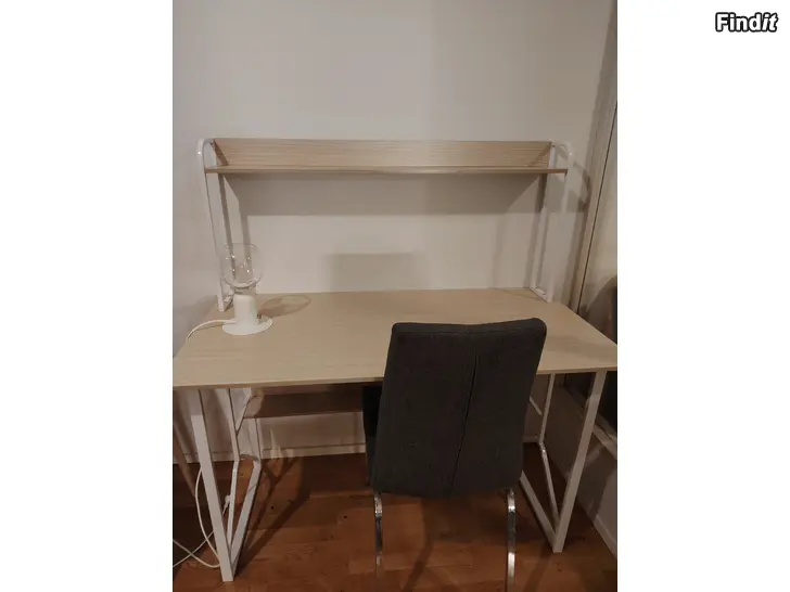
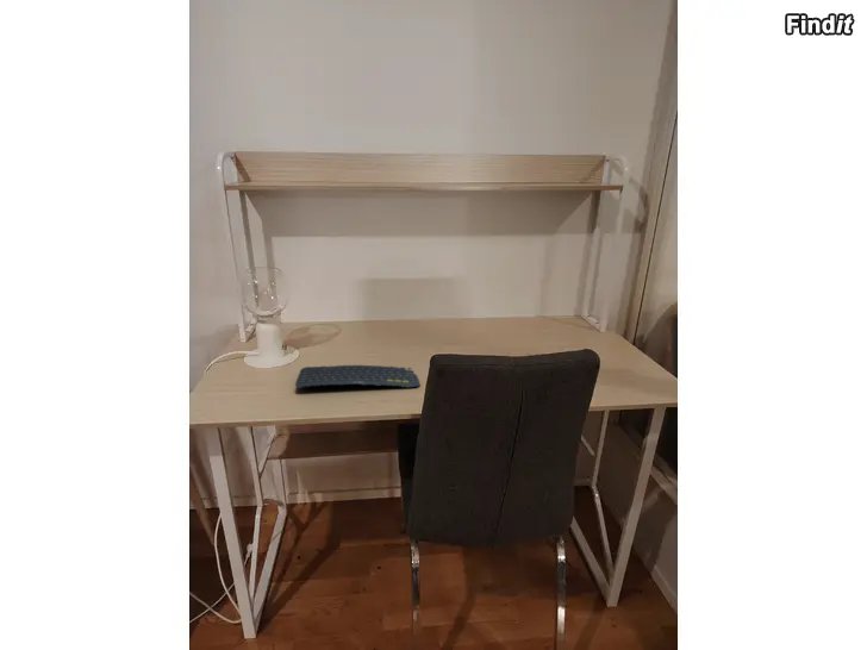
+ keyboard [294,364,422,389]
